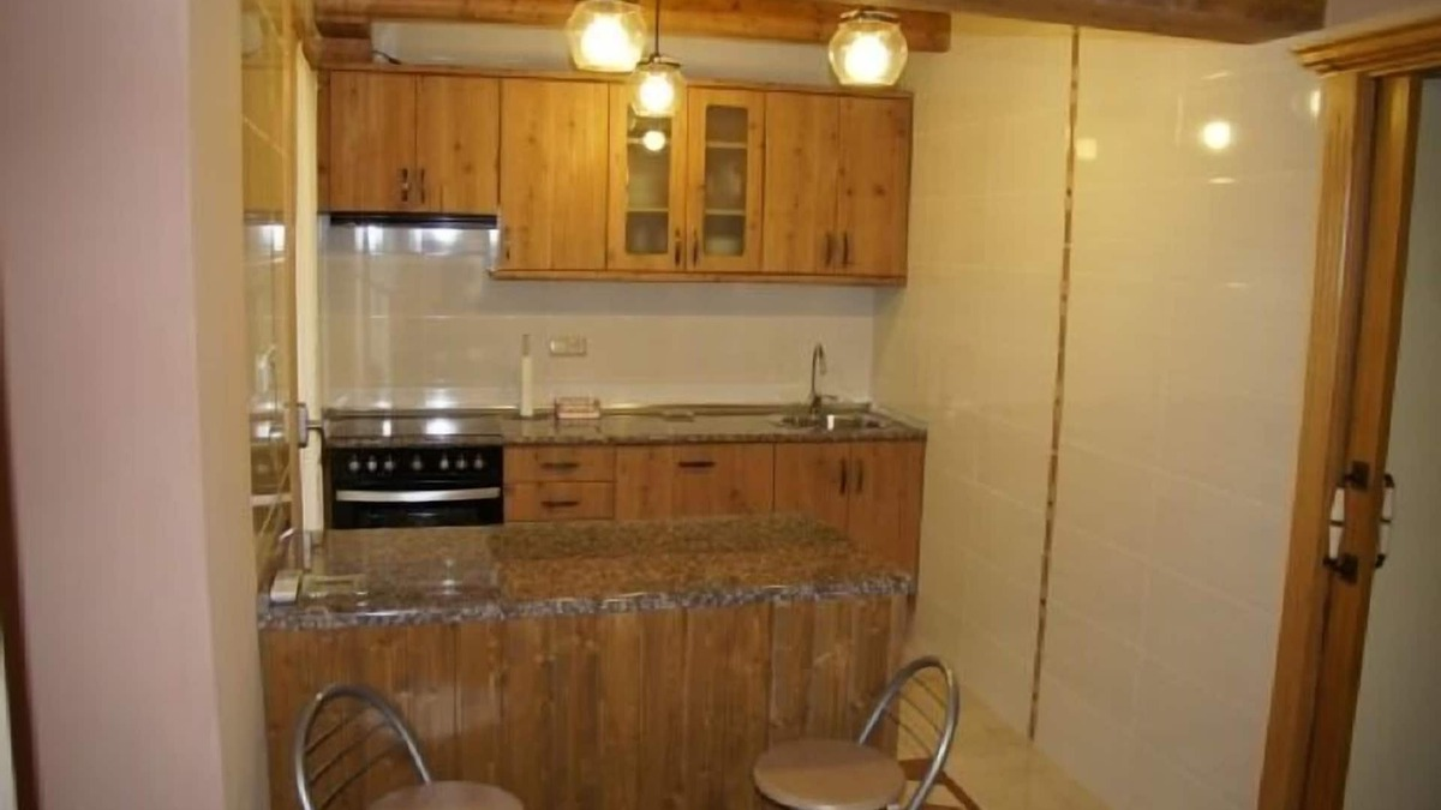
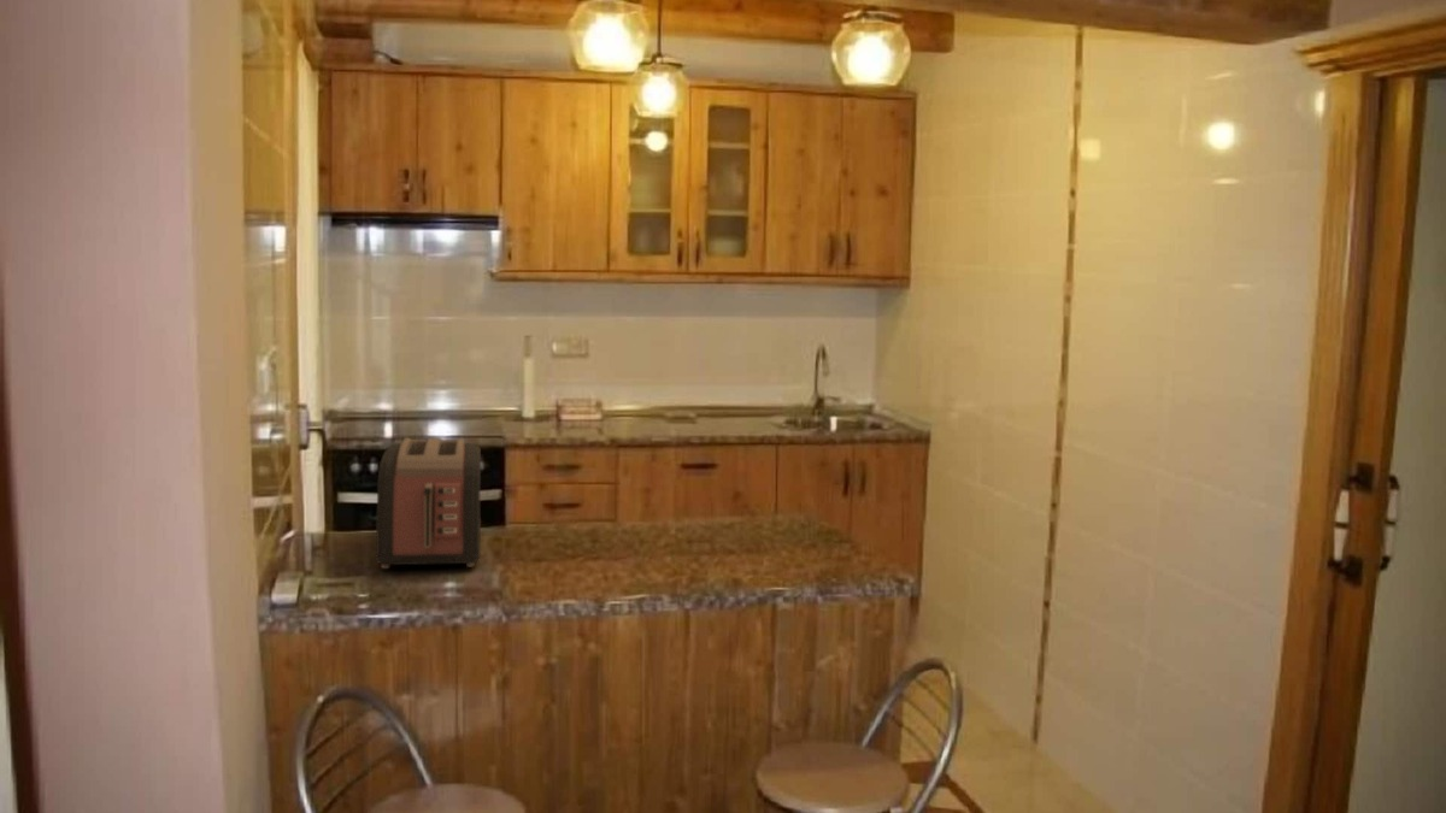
+ toaster [374,437,482,570]
